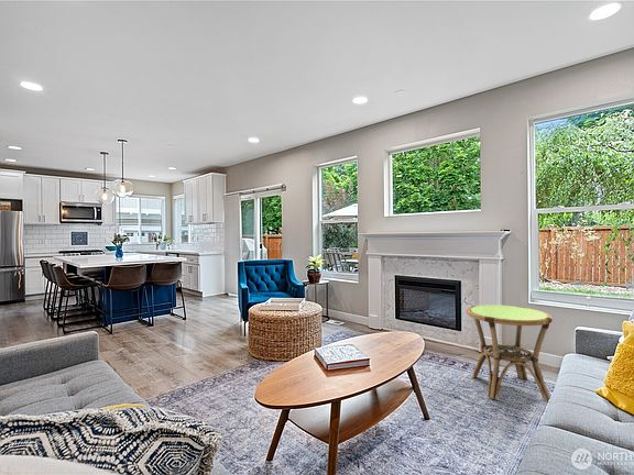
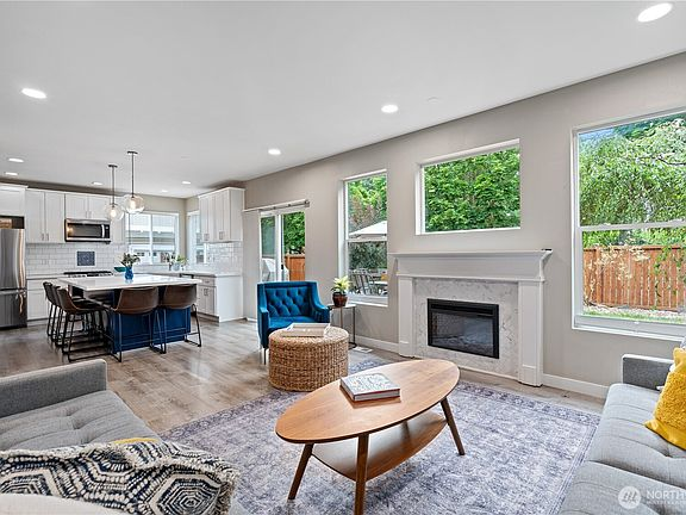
- side table [464,303,554,402]
